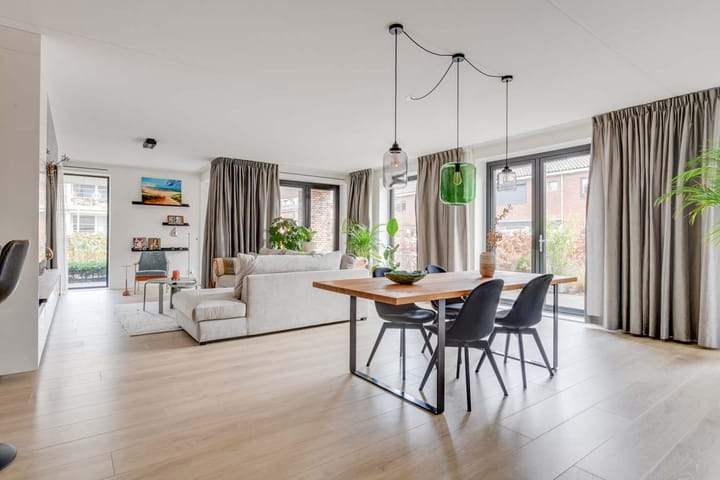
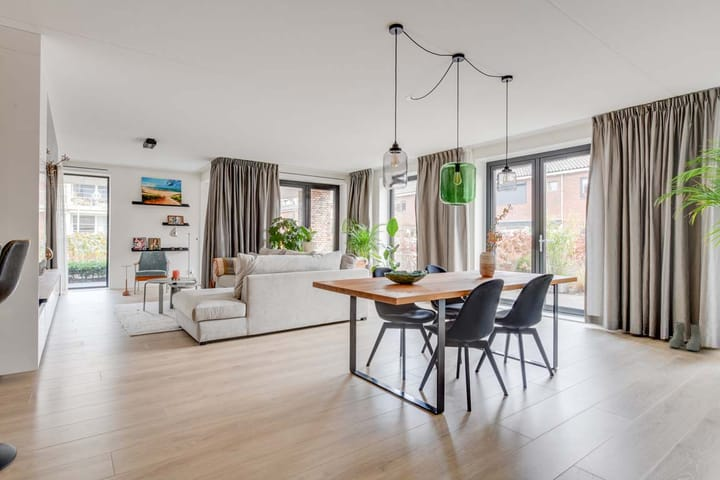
+ boots [668,321,703,352]
